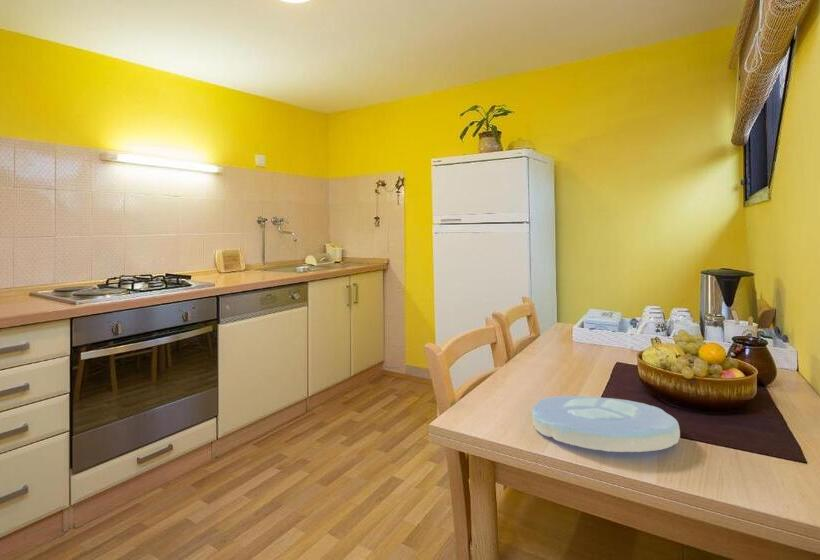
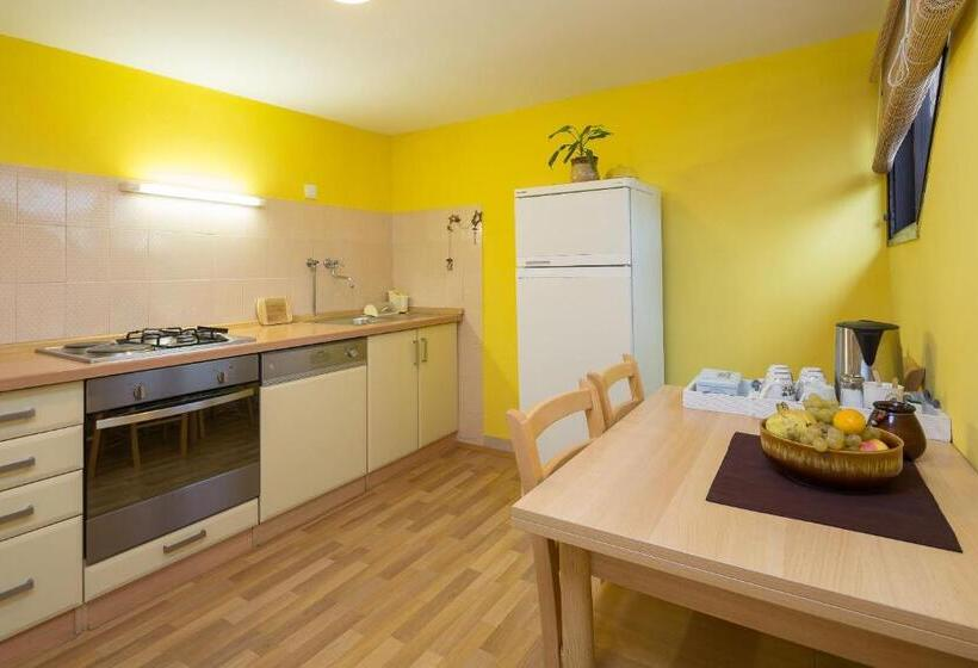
- plate [531,395,681,453]
